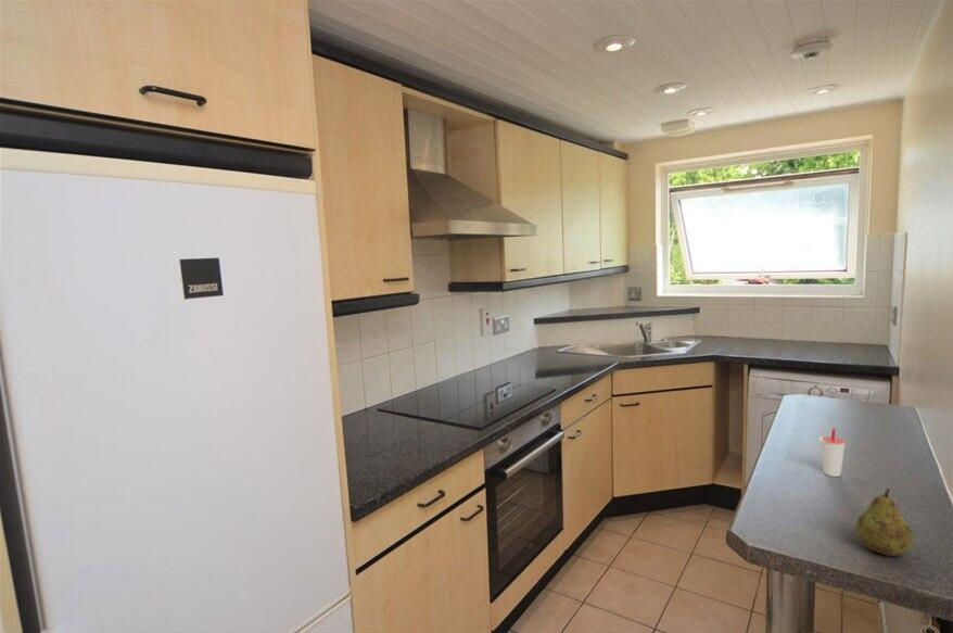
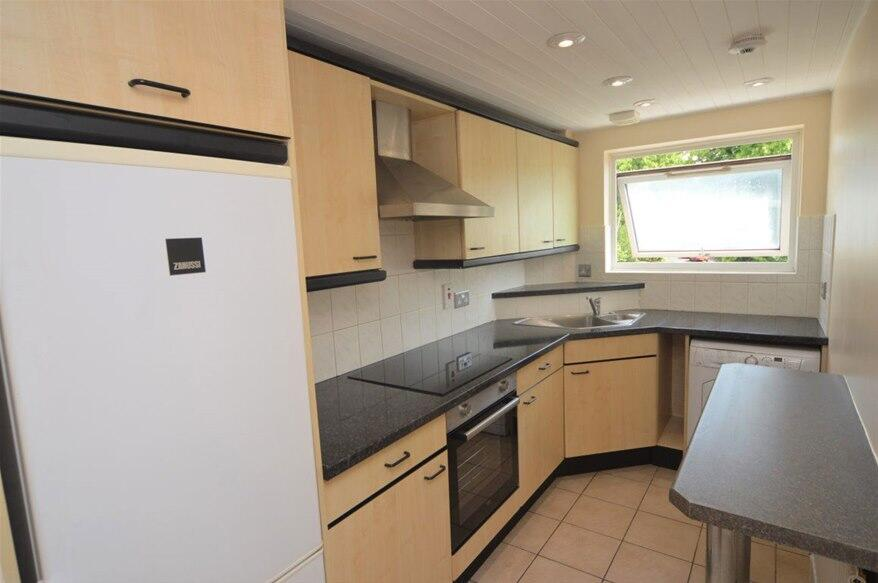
- cup [819,427,847,478]
- fruit [854,488,914,557]
